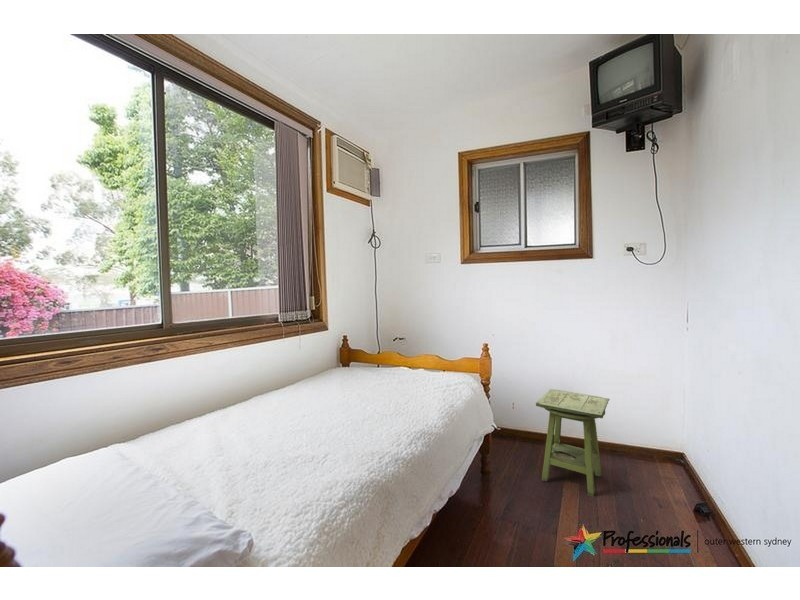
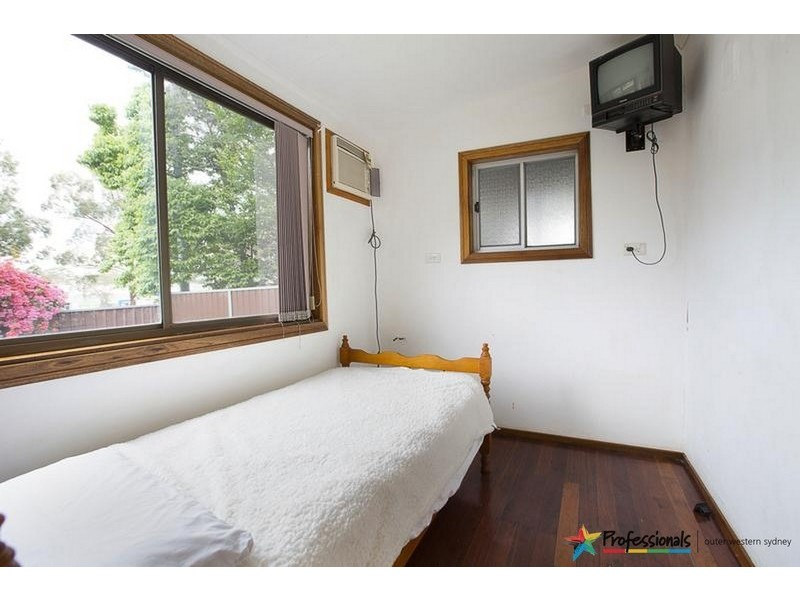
- side table [535,388,610,497]
